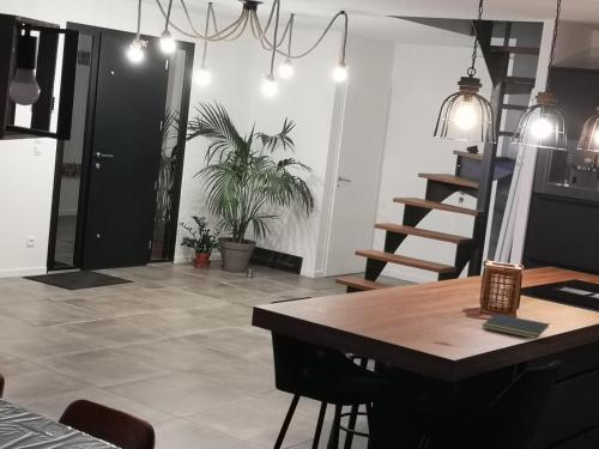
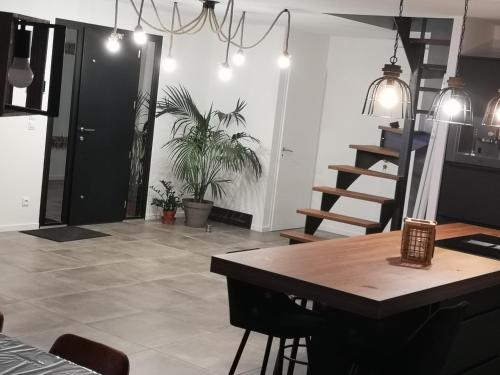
- notepad [480,313,550,340]
